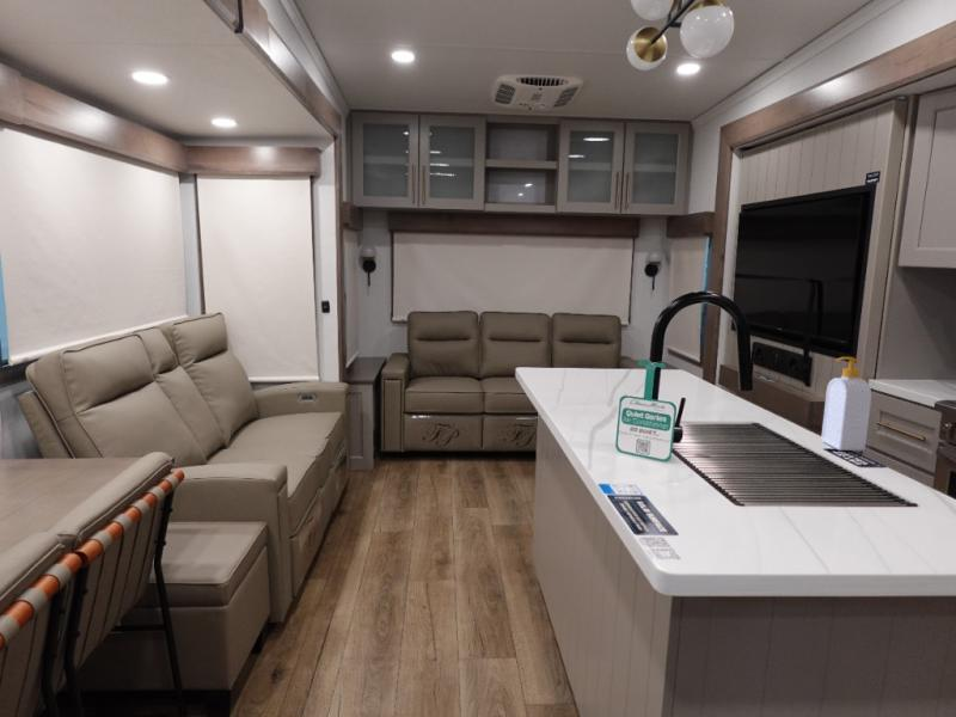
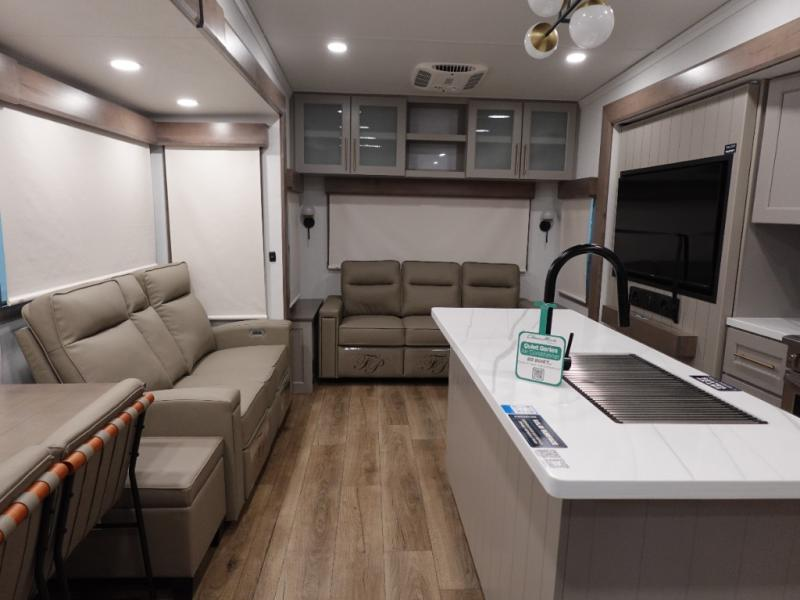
- soap bottle [820,356,872,452]
